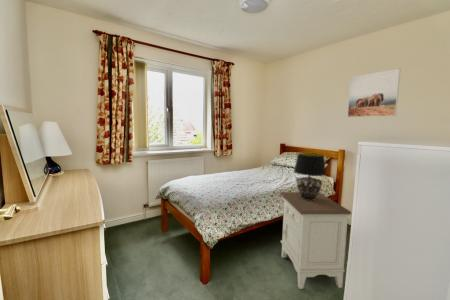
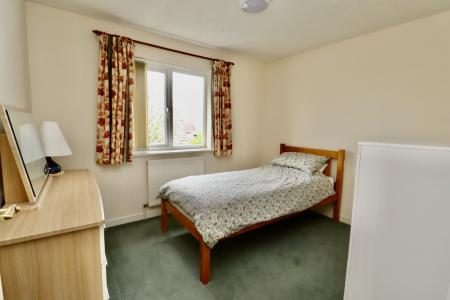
- table lamp [293,152,327,201]
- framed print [346,68,401,118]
- nightstand [278,191,352,290]
